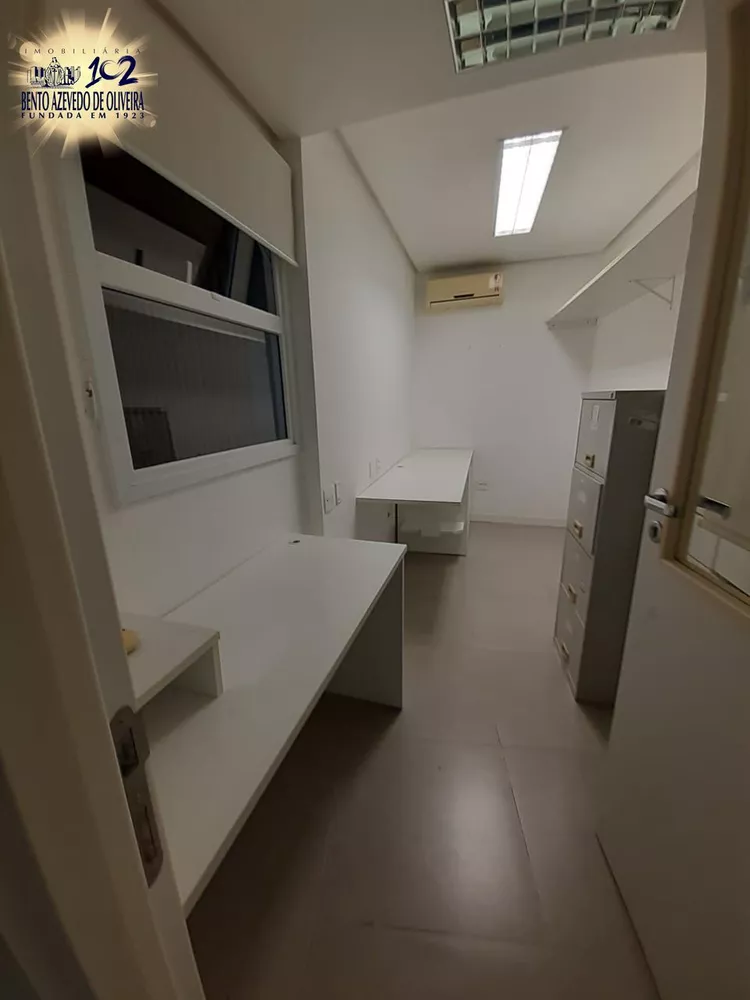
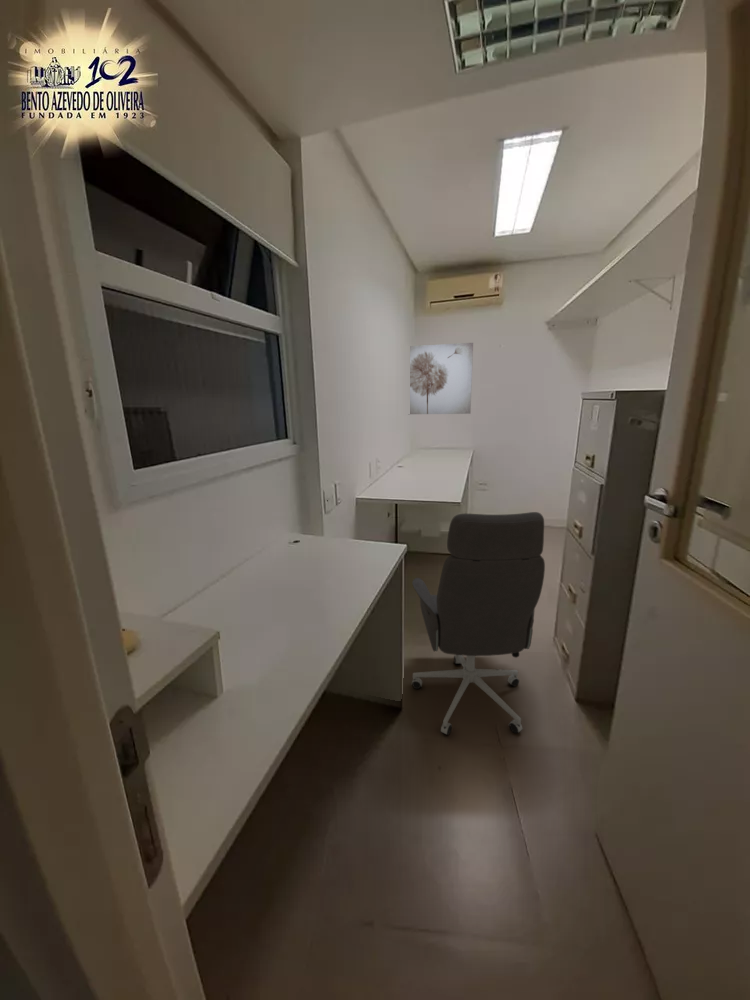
+ office chair [411,511,546,736]
+ wall art [409,342,474,415]
